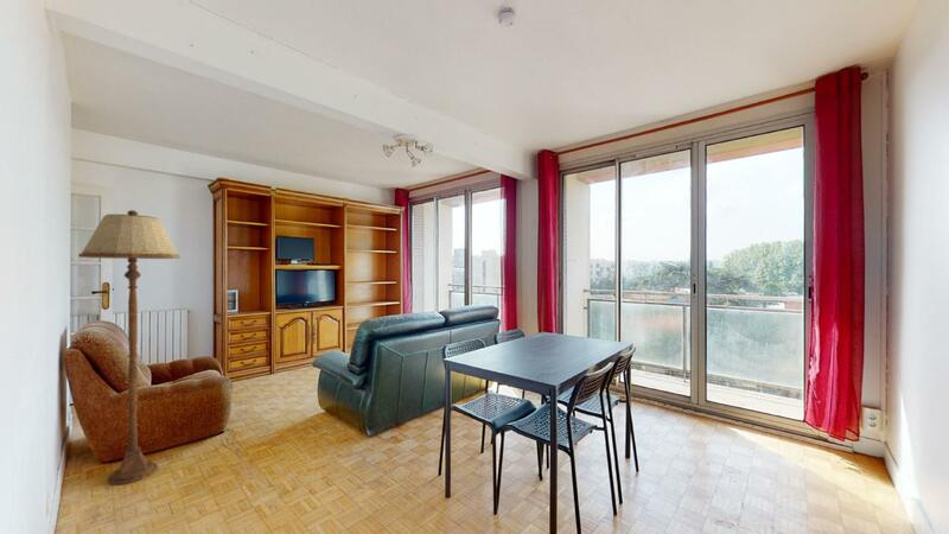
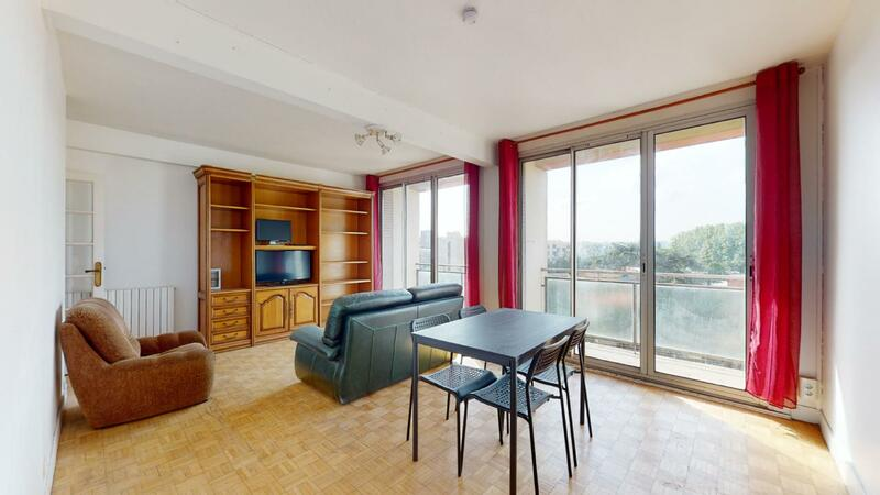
- floor lamp [77,209,181,487]
